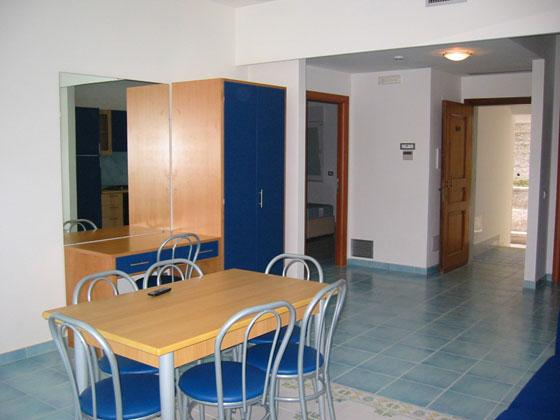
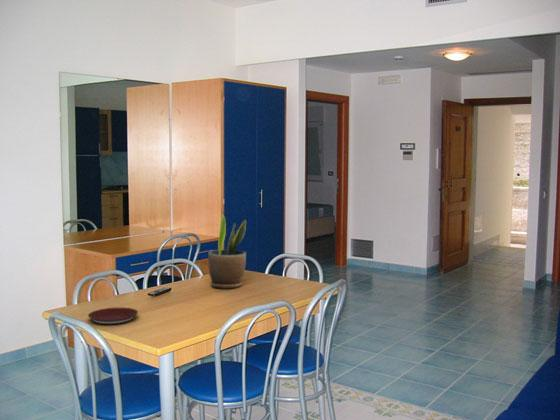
+ plate [87,307,139,326]
+ potted plant [207,214,247,290]
